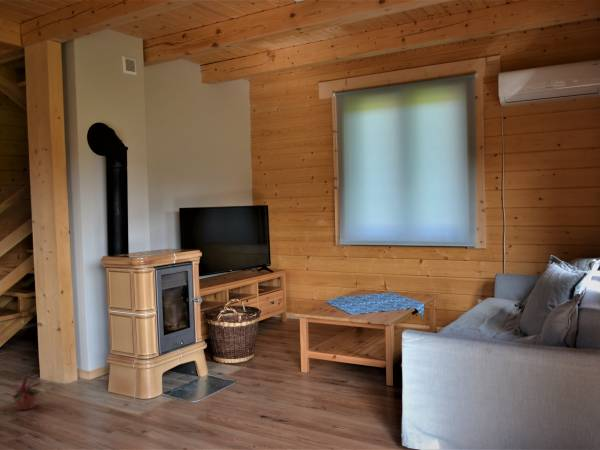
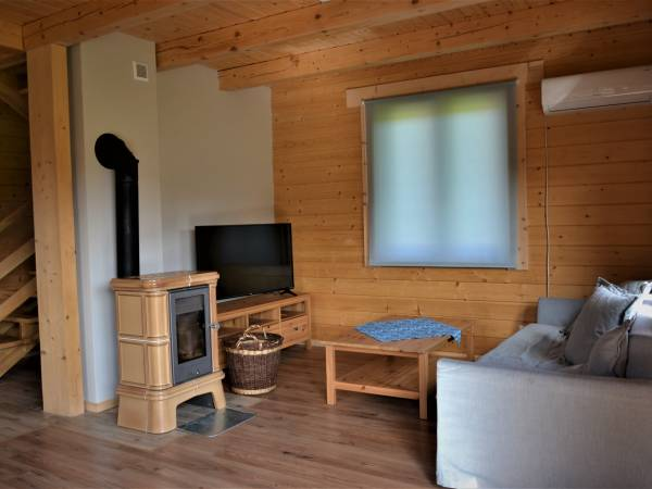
- potted plant [4,375,48,411]
